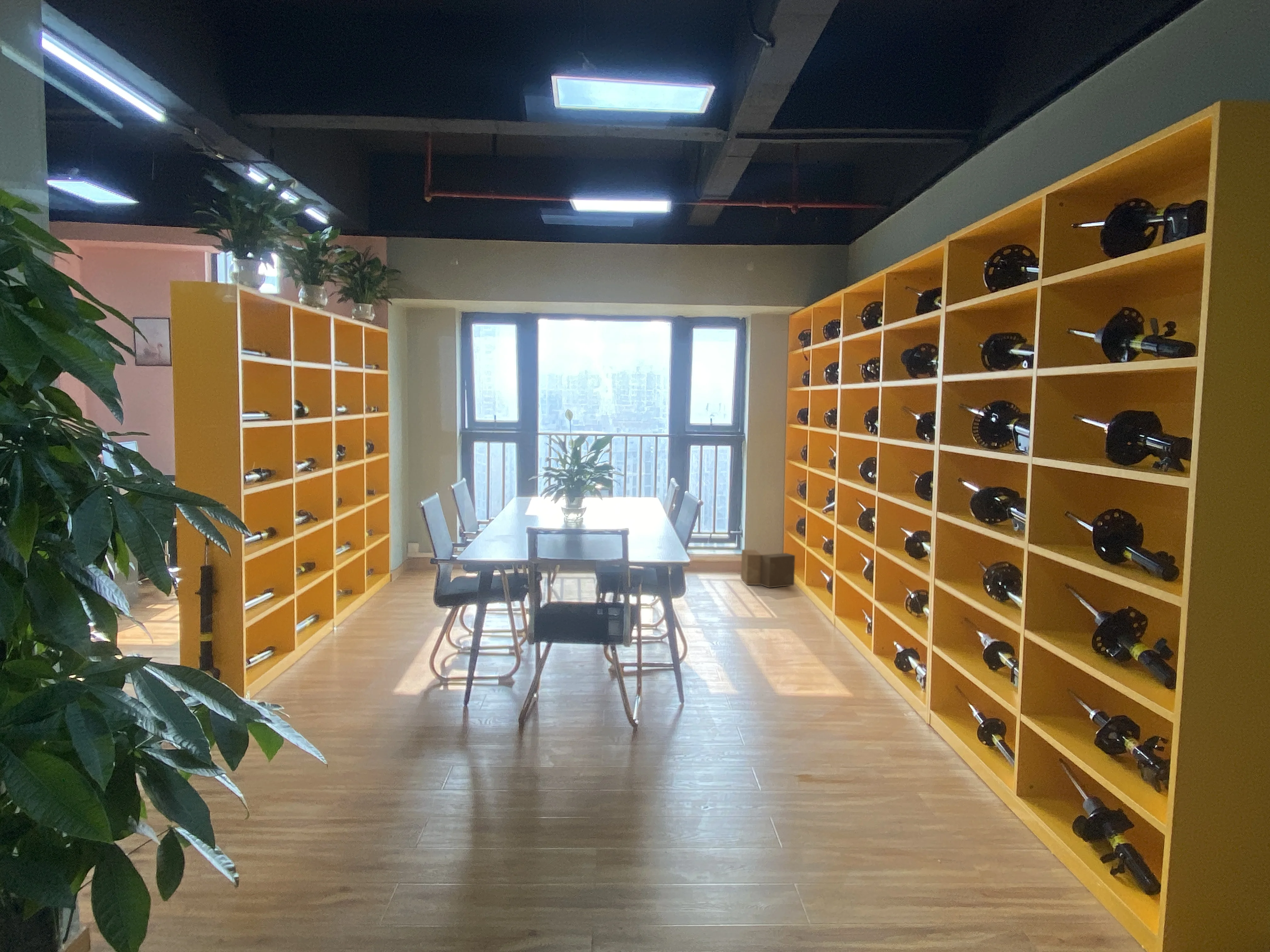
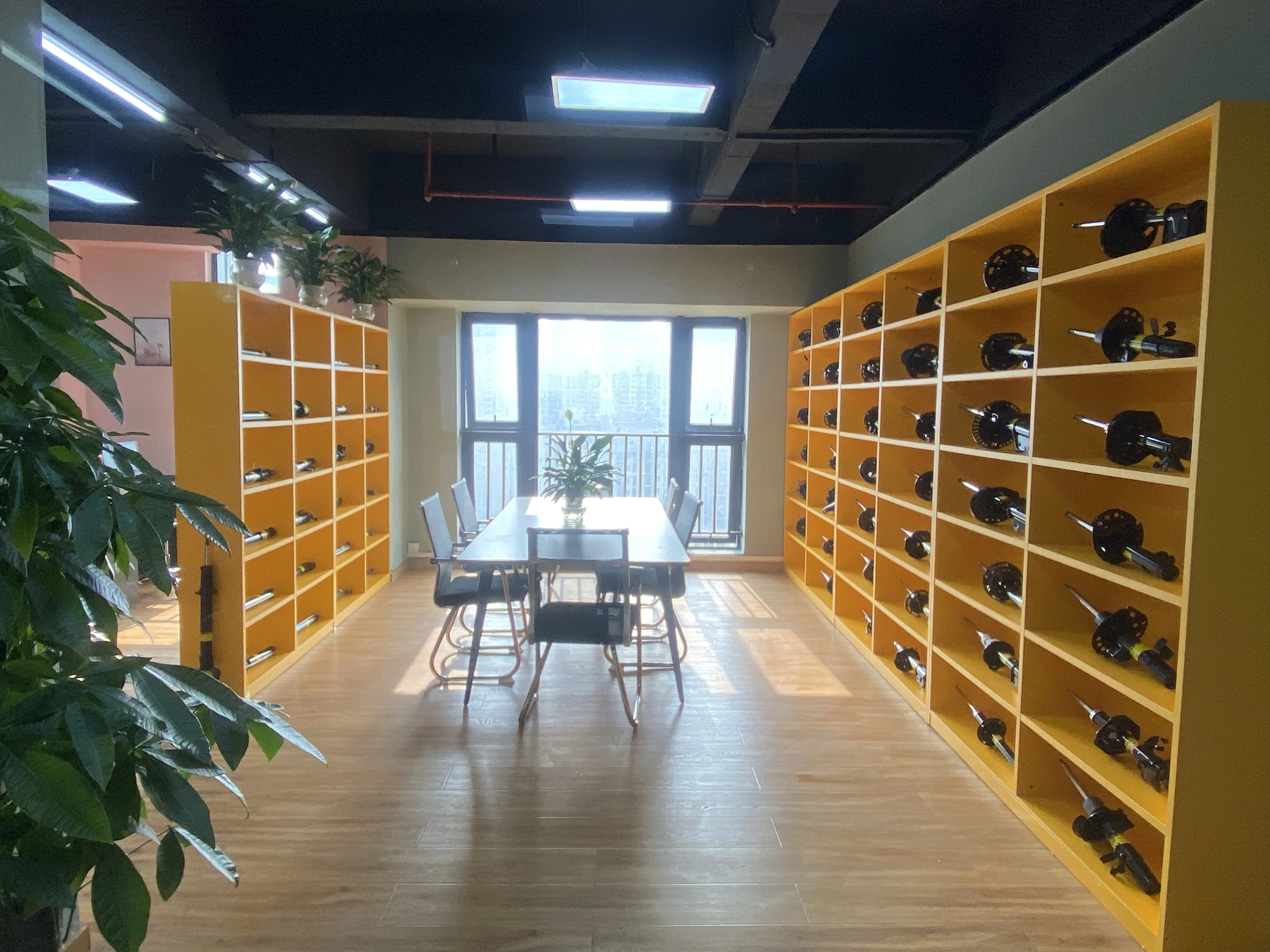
- cardboard box [741,549,795,588]
